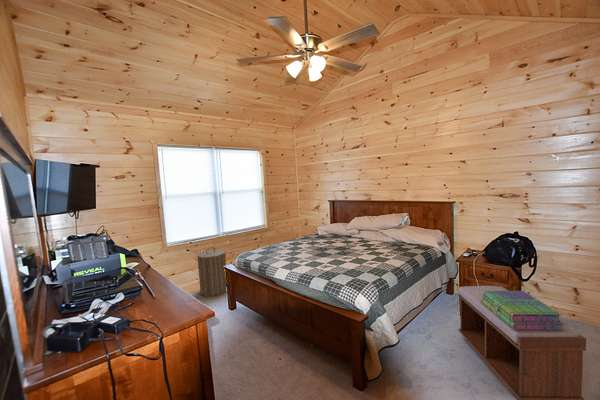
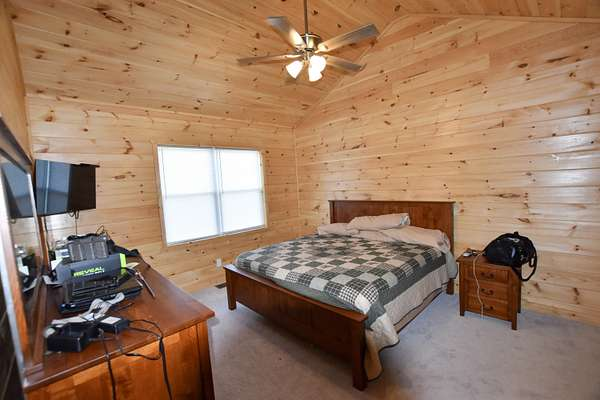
- laundry hamper [194,246,228,297]
- stack of books [481,290,565,330]
- bench [457,285,587,400]
